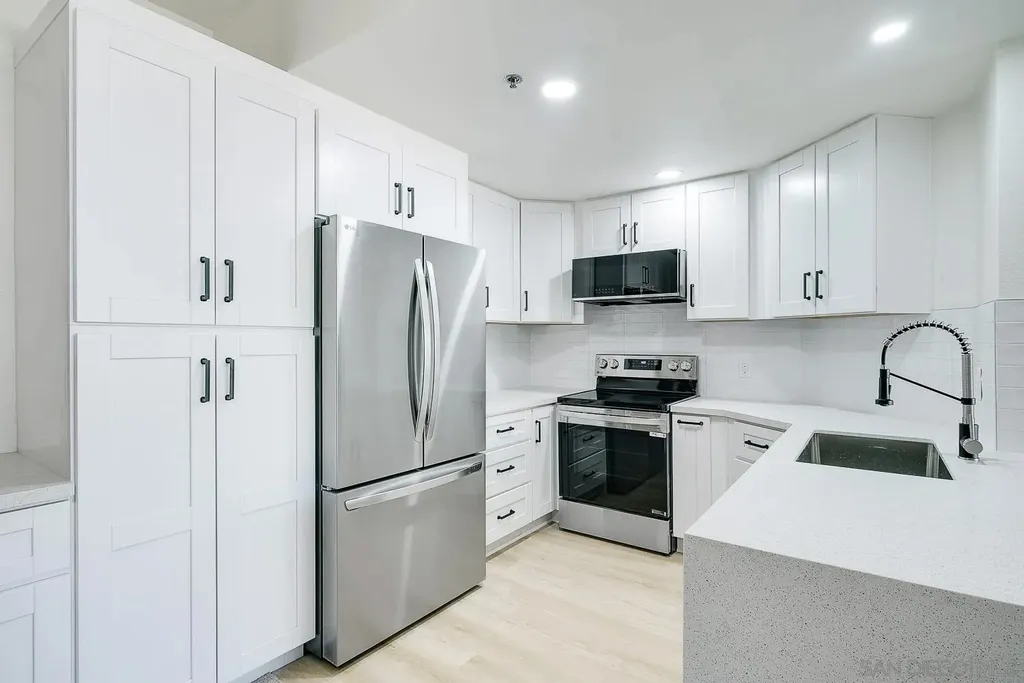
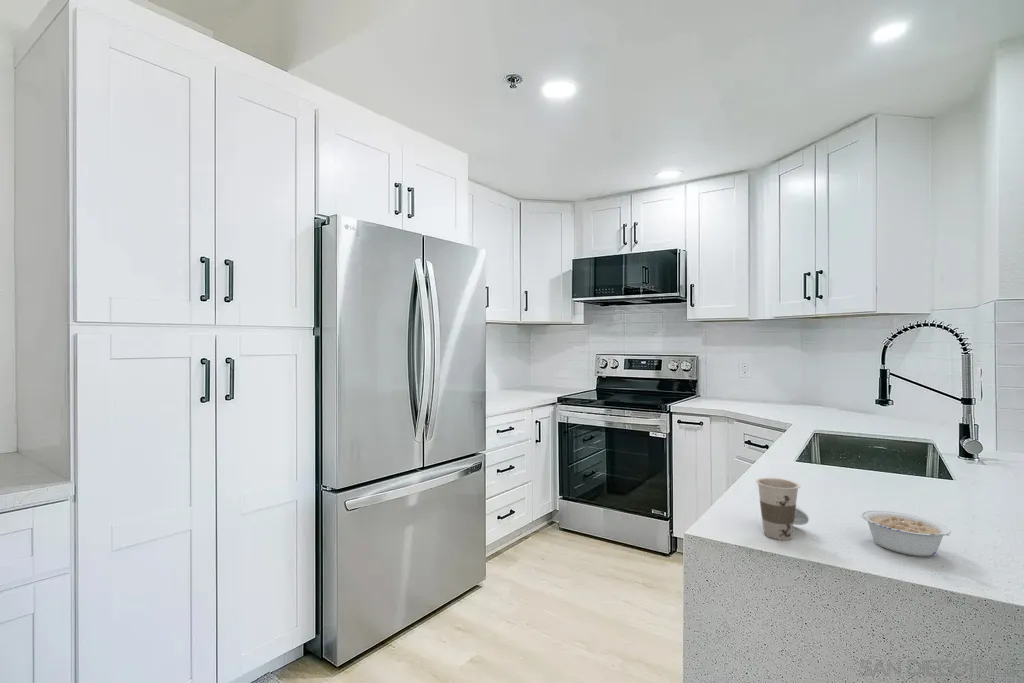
+ legume [860,509,952,557]
+ cup [755,477,810,541]
